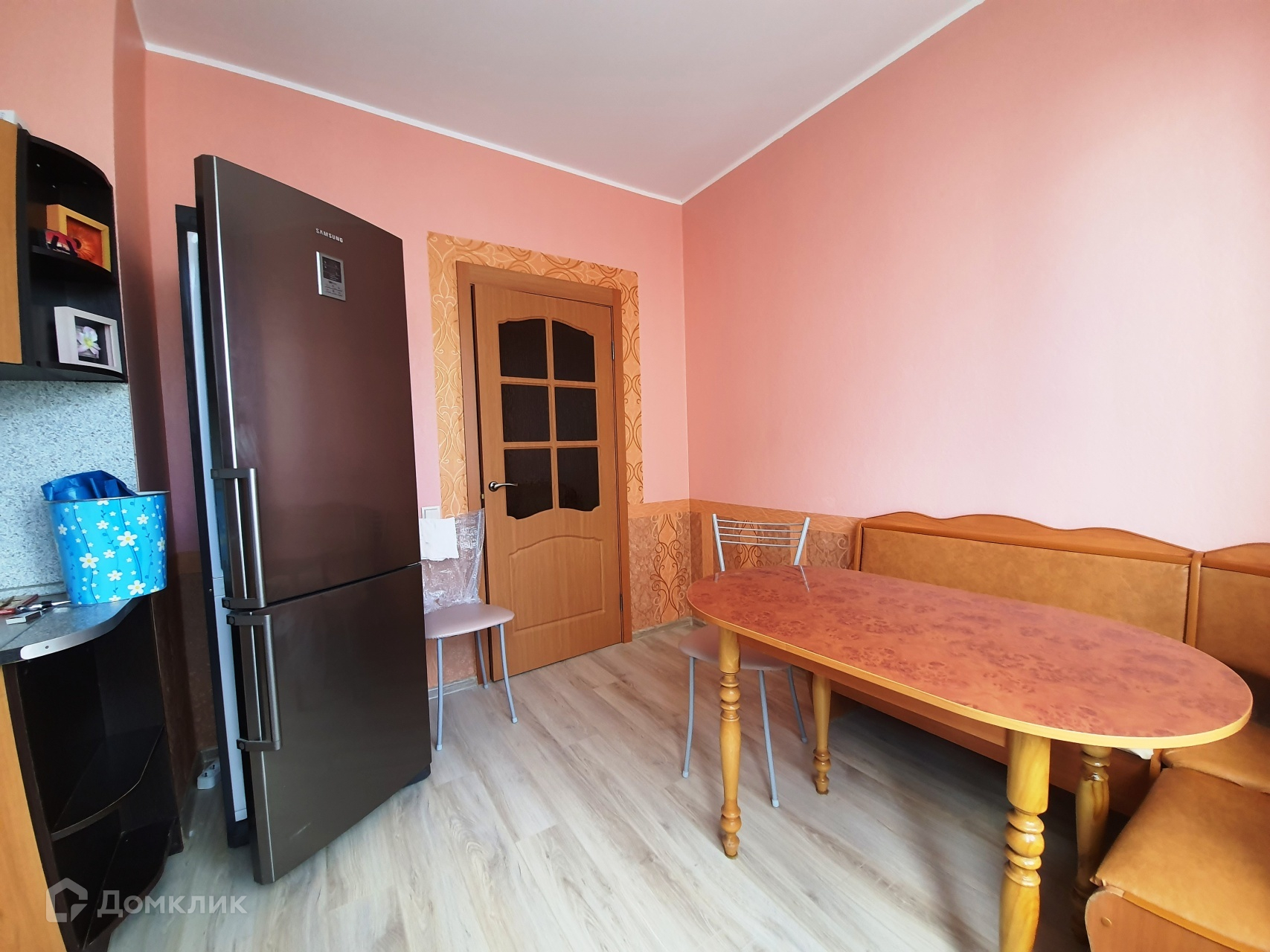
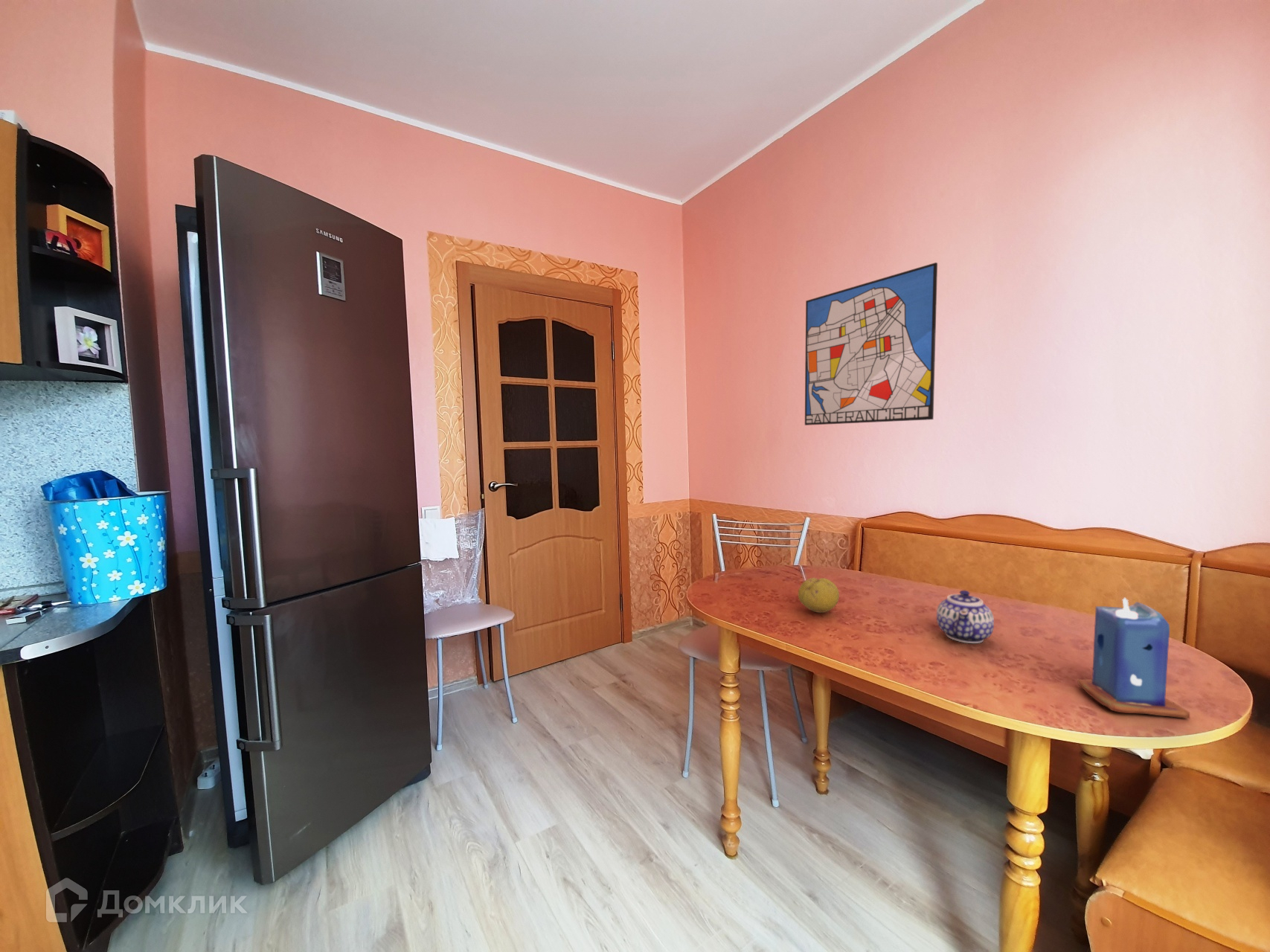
+ teapot [936,590,995,644]
+ wall art [804,262,938,426]
+ candle [1077,597,1190,719]
+ fruit [798,577,840,614]
